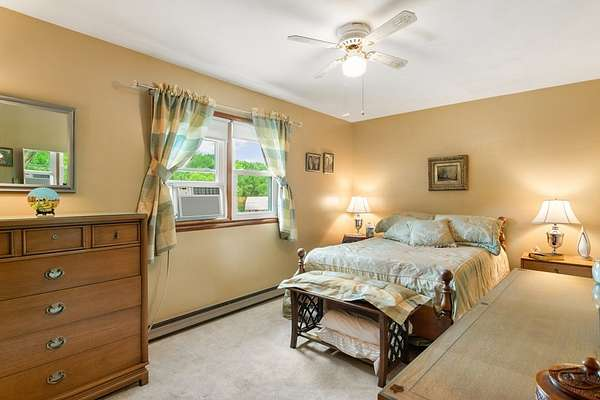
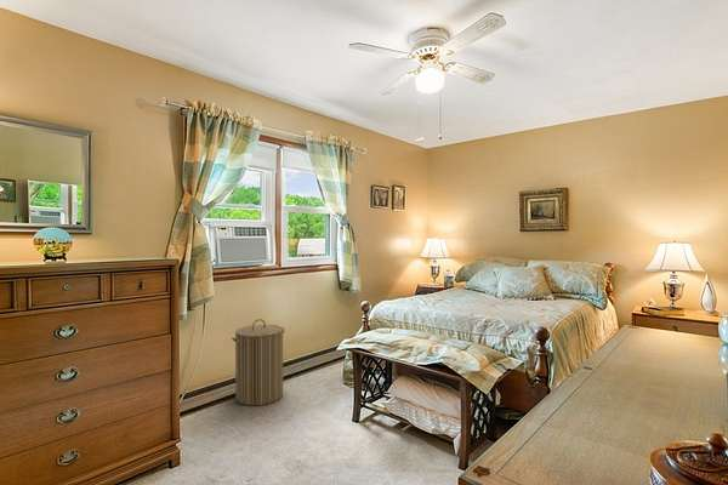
+ laundry hamper [231,318,285,407]
